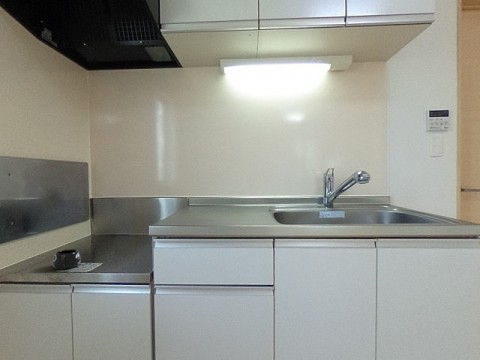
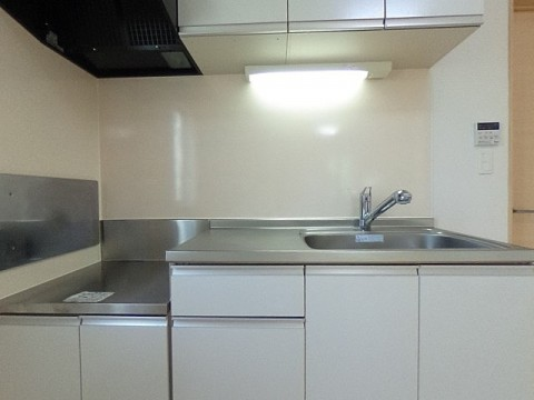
- mug [52,248,82,270]
